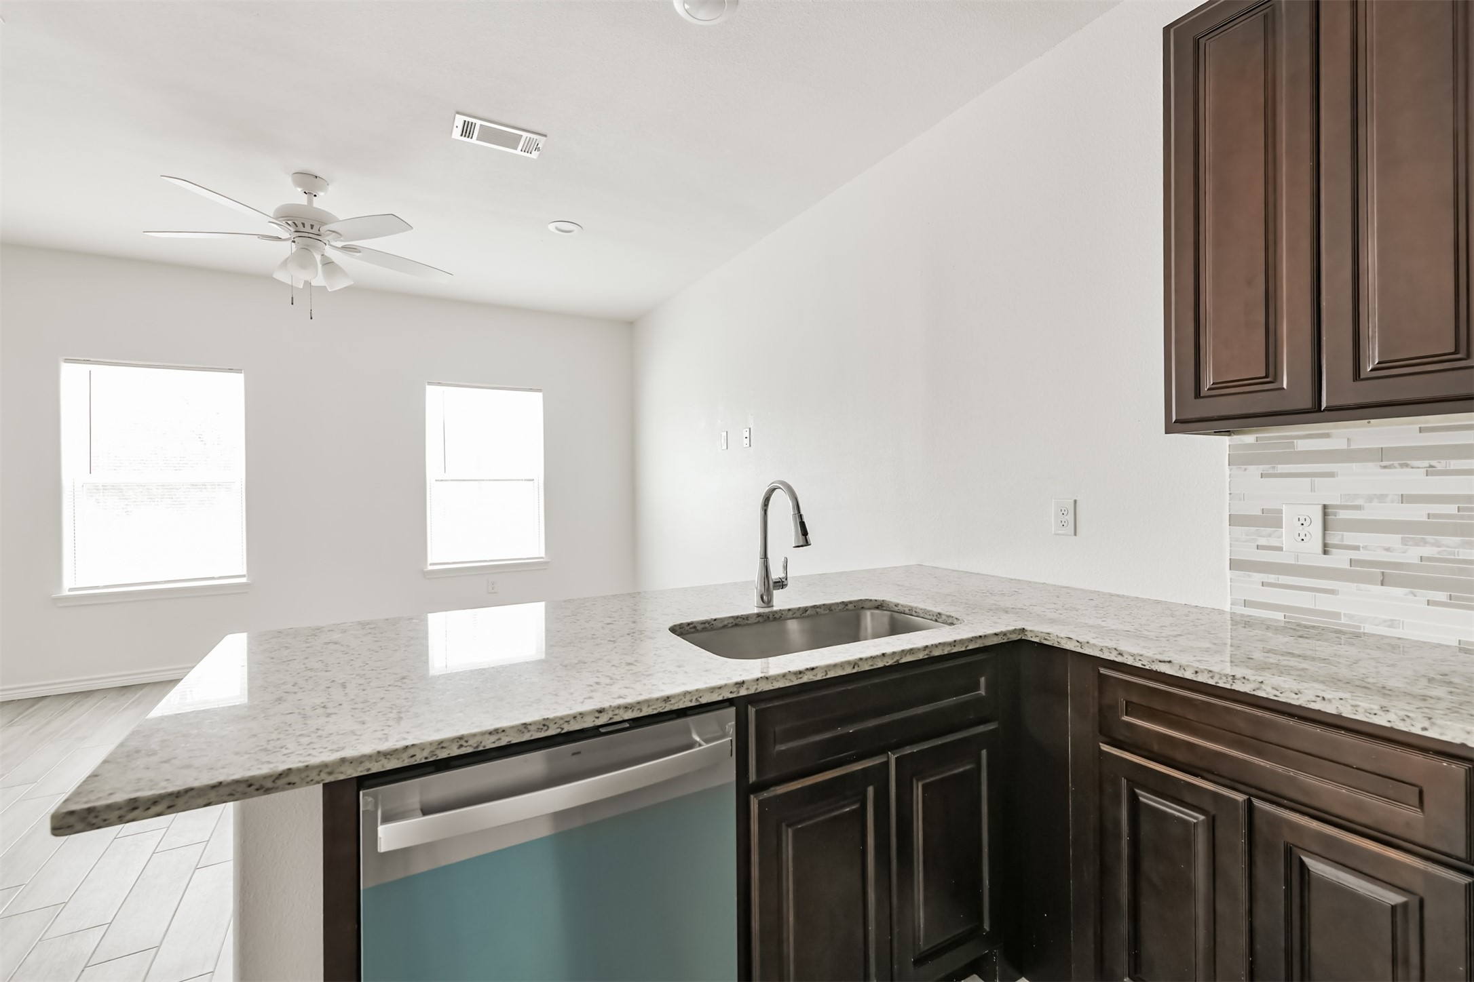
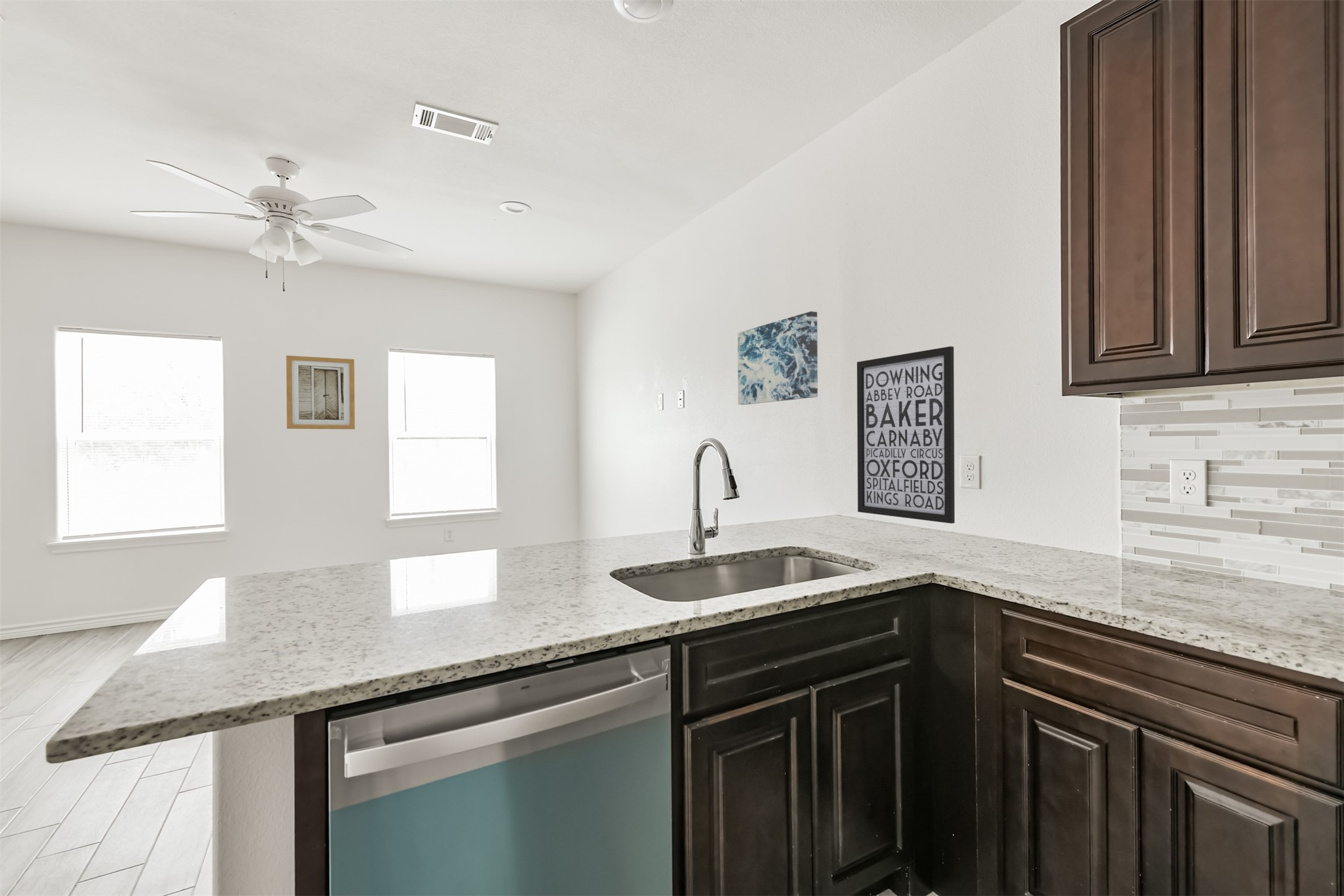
+ wall art [737,311,818,405]
+ wall art [286,355,355,430]
+ wall art [856,346,955,524]
